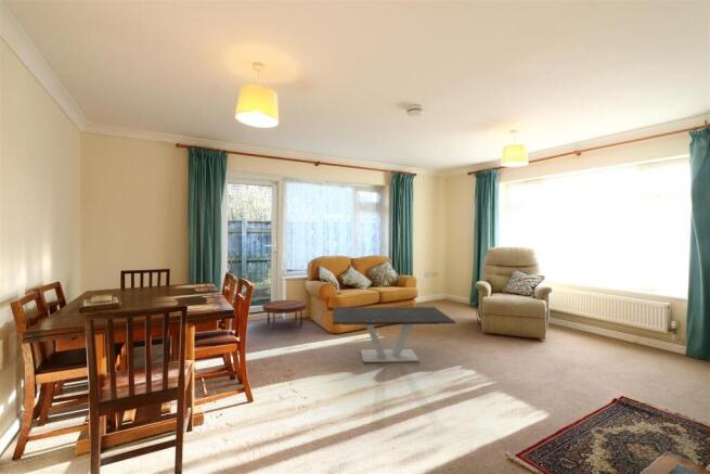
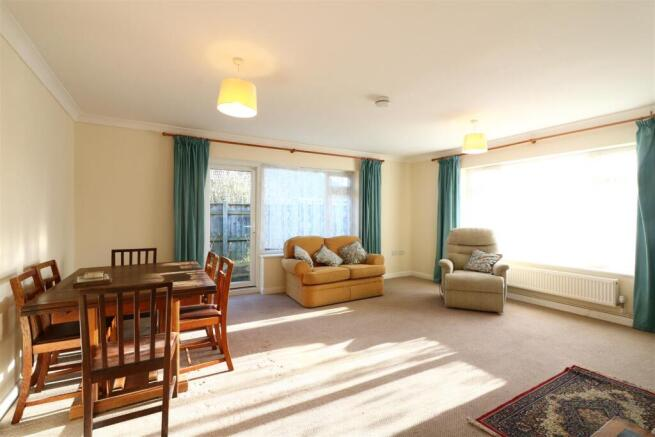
- side table [262,299,307,331]
- coffee table [332,306,456,363]
